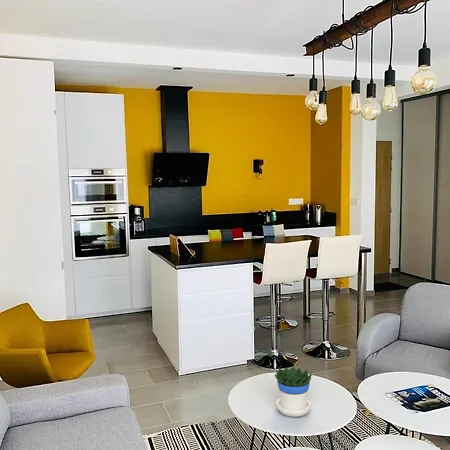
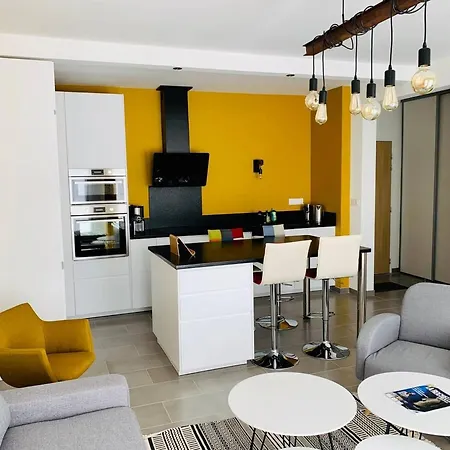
- flowerpot [274,365,313,418]
